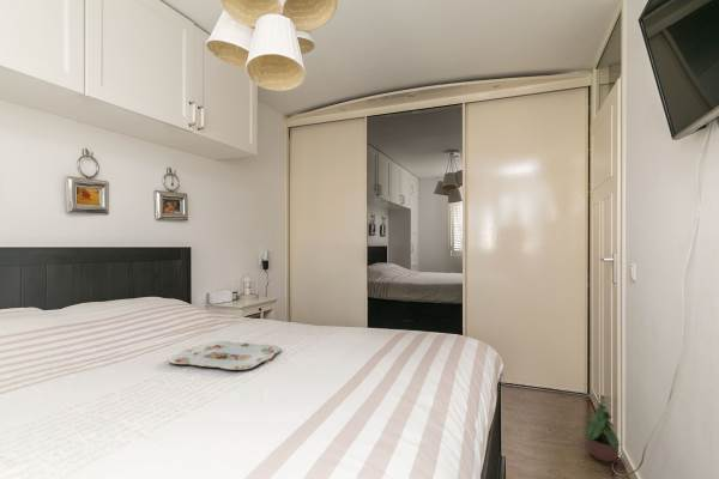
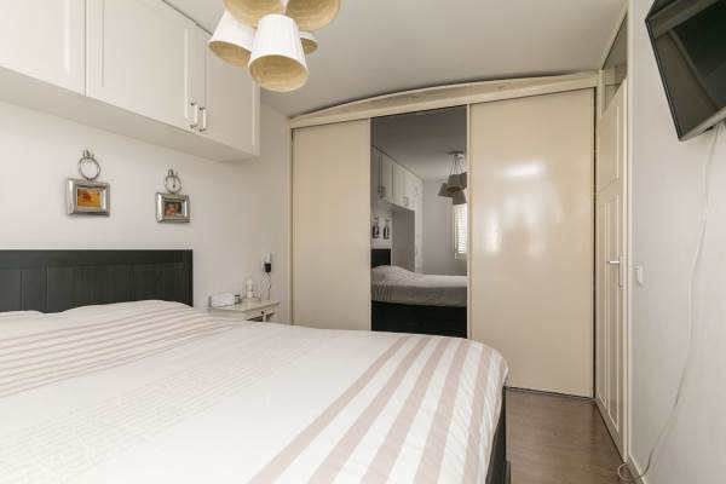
- potted plant [585,394,621,463]
- serving tray [167,340,282,371]
